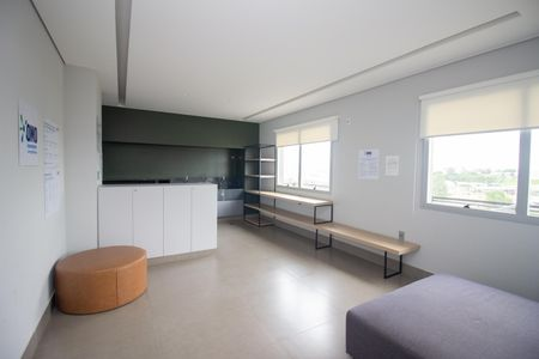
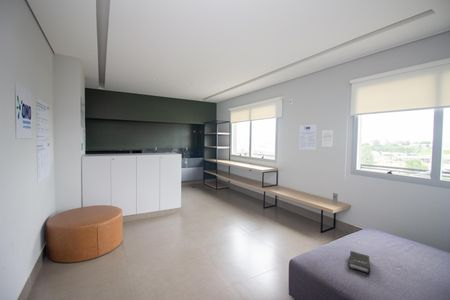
+ hardback book [348,250,371,275]
